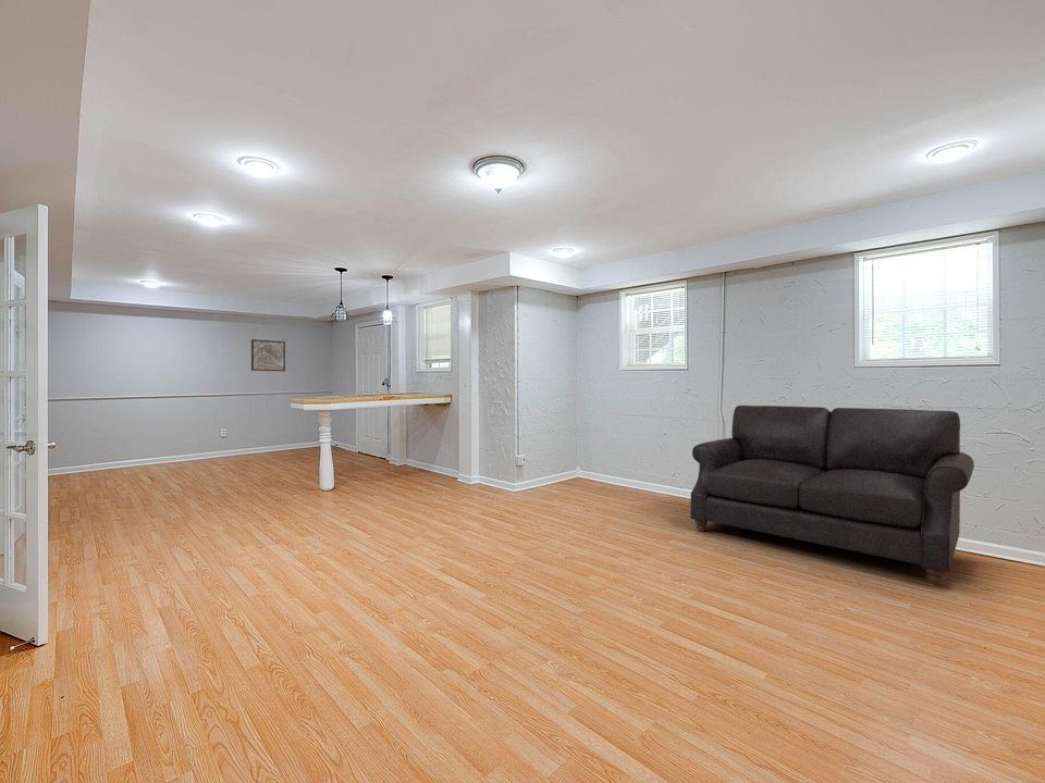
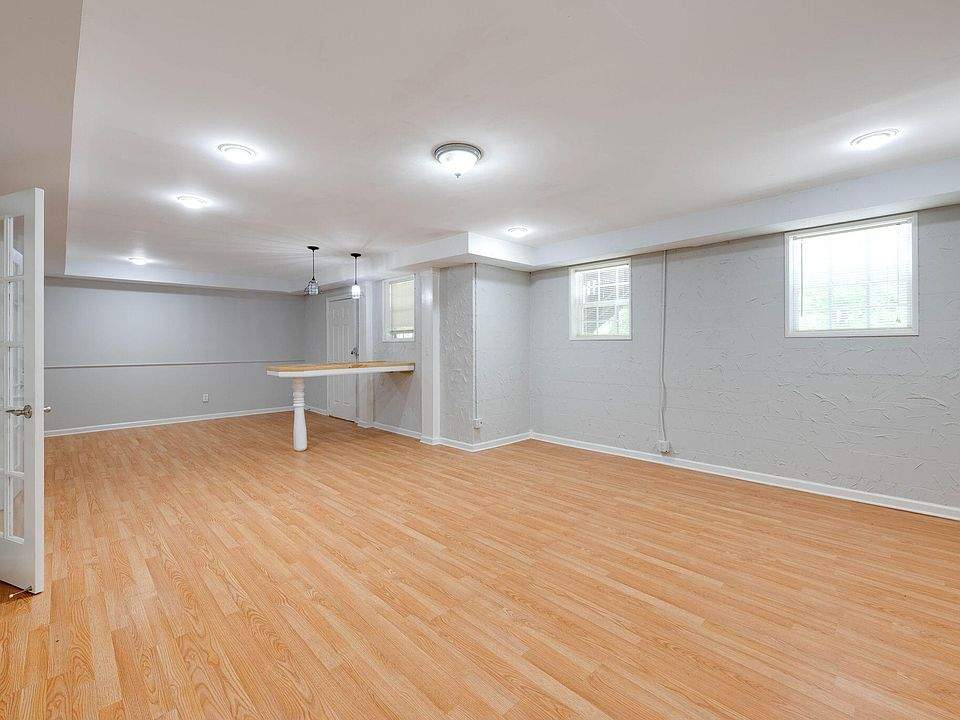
- sofa [690,405,975,586]
- wall art [250,338,286,372]
